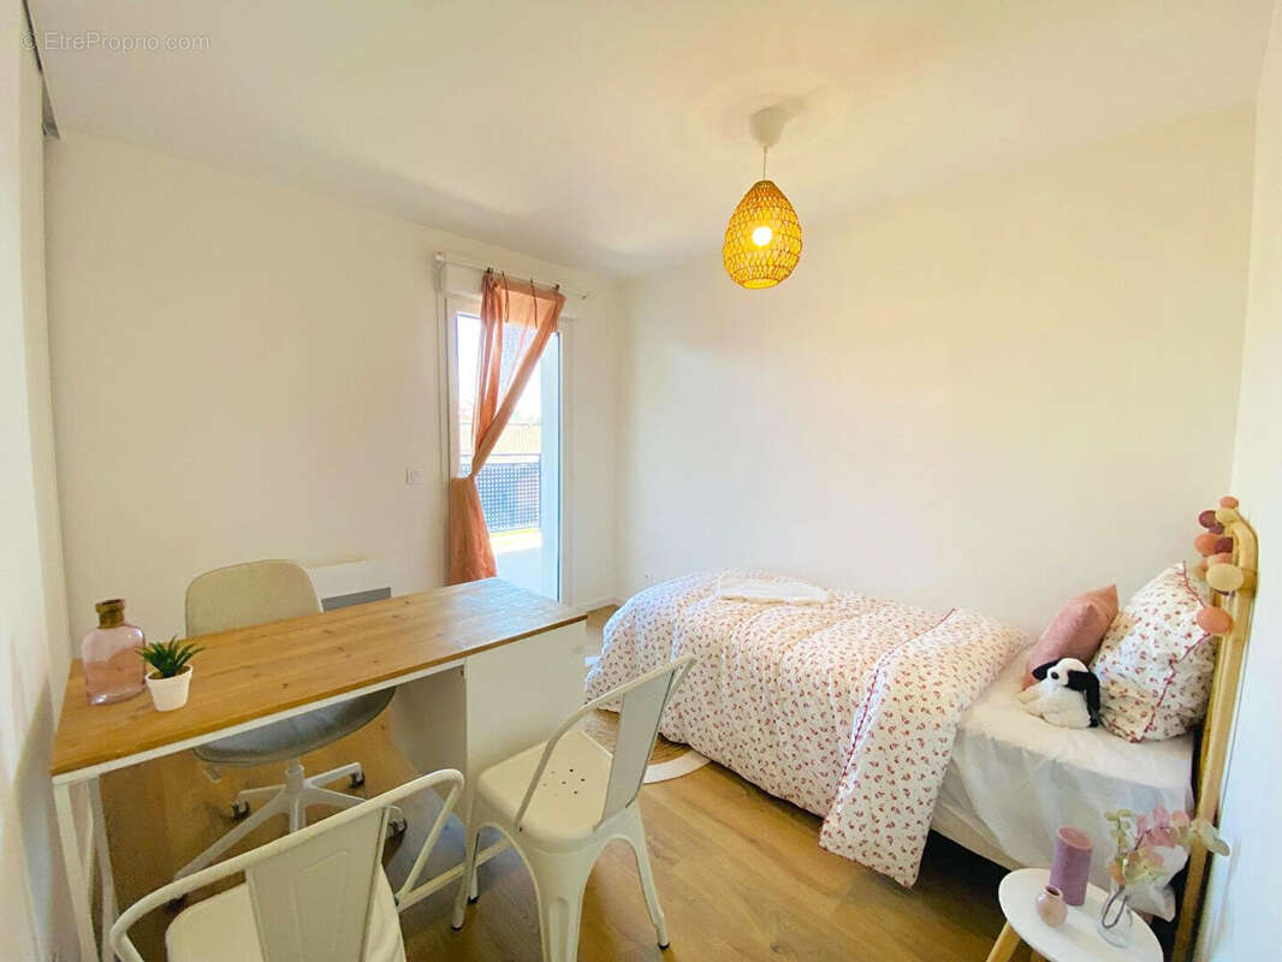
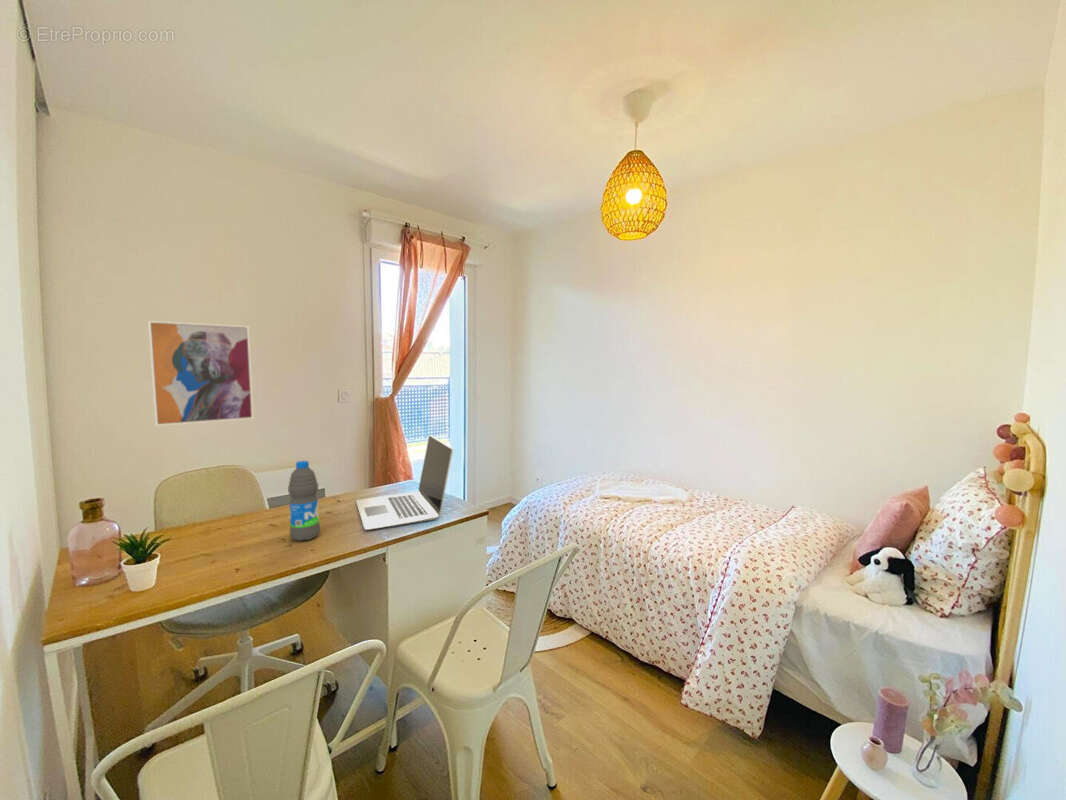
+ laptop [355,434,454,531]
+ water bottle [287,460,321,542]
+ wall art [147,320,255,427]
